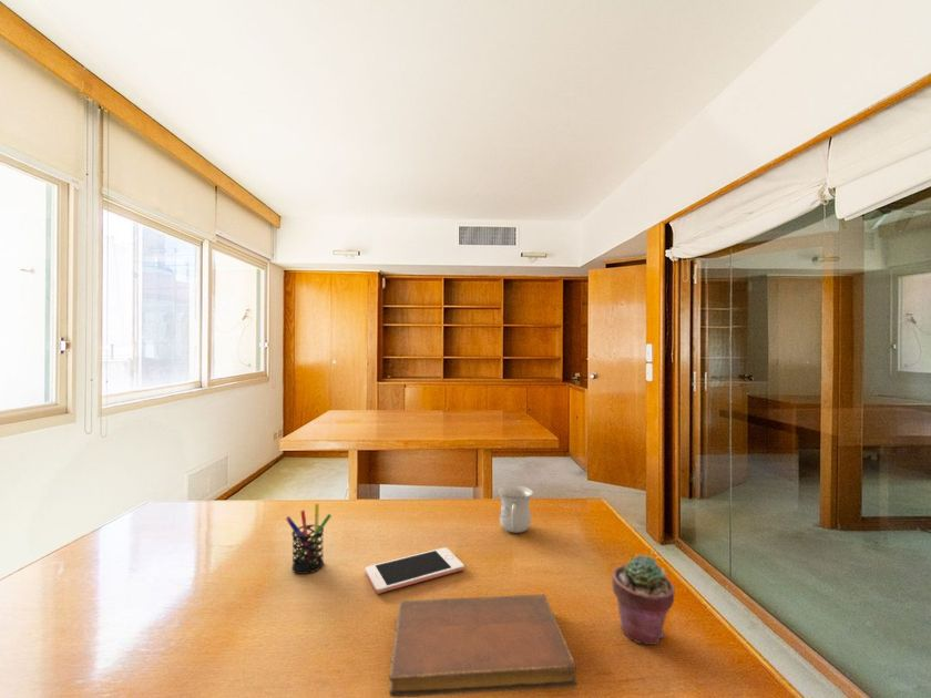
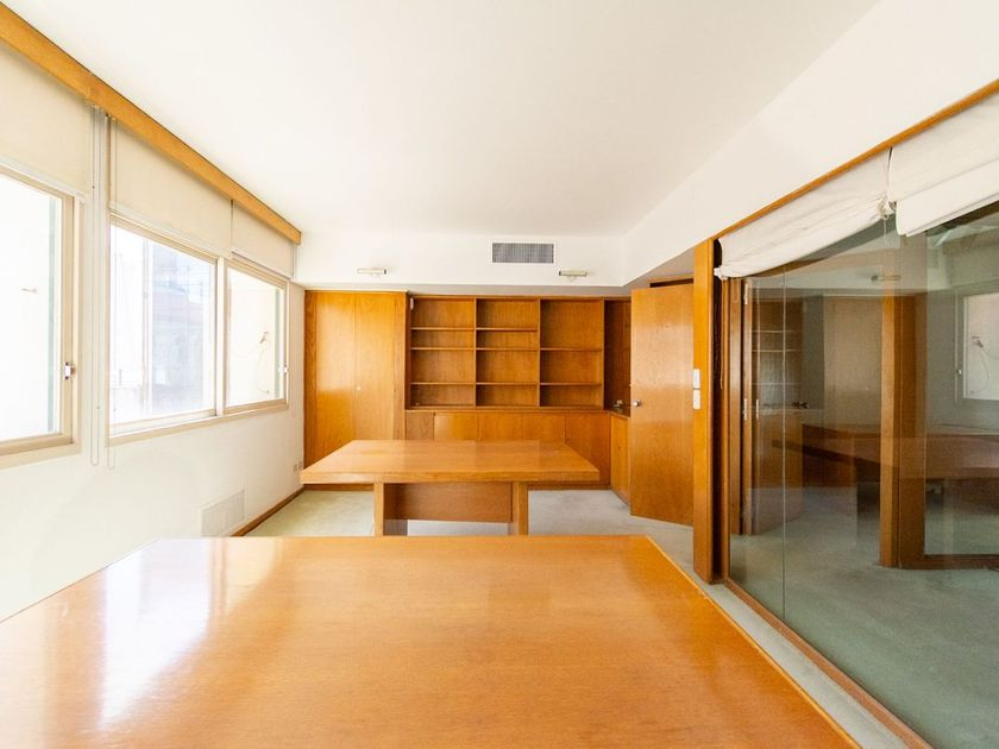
- potted succulent [612,554,676,646]
- mug [497,484,534,534]
- notebook [388,593,579,698]
- pen holder [285,503,332,575]
- cell phone [365,546,466,595]
